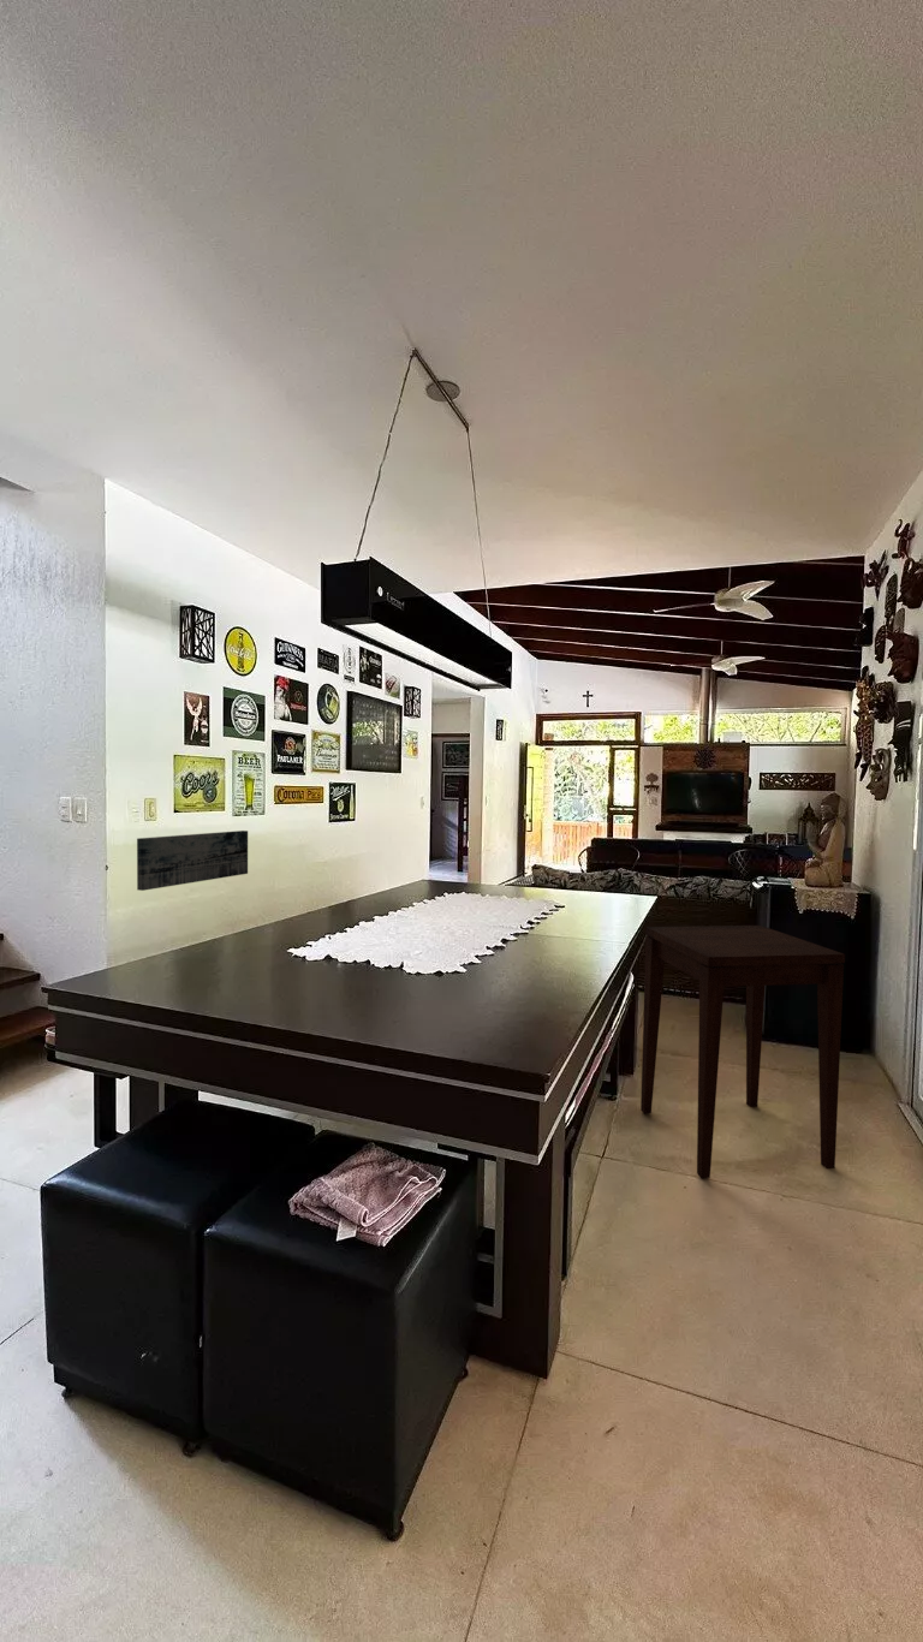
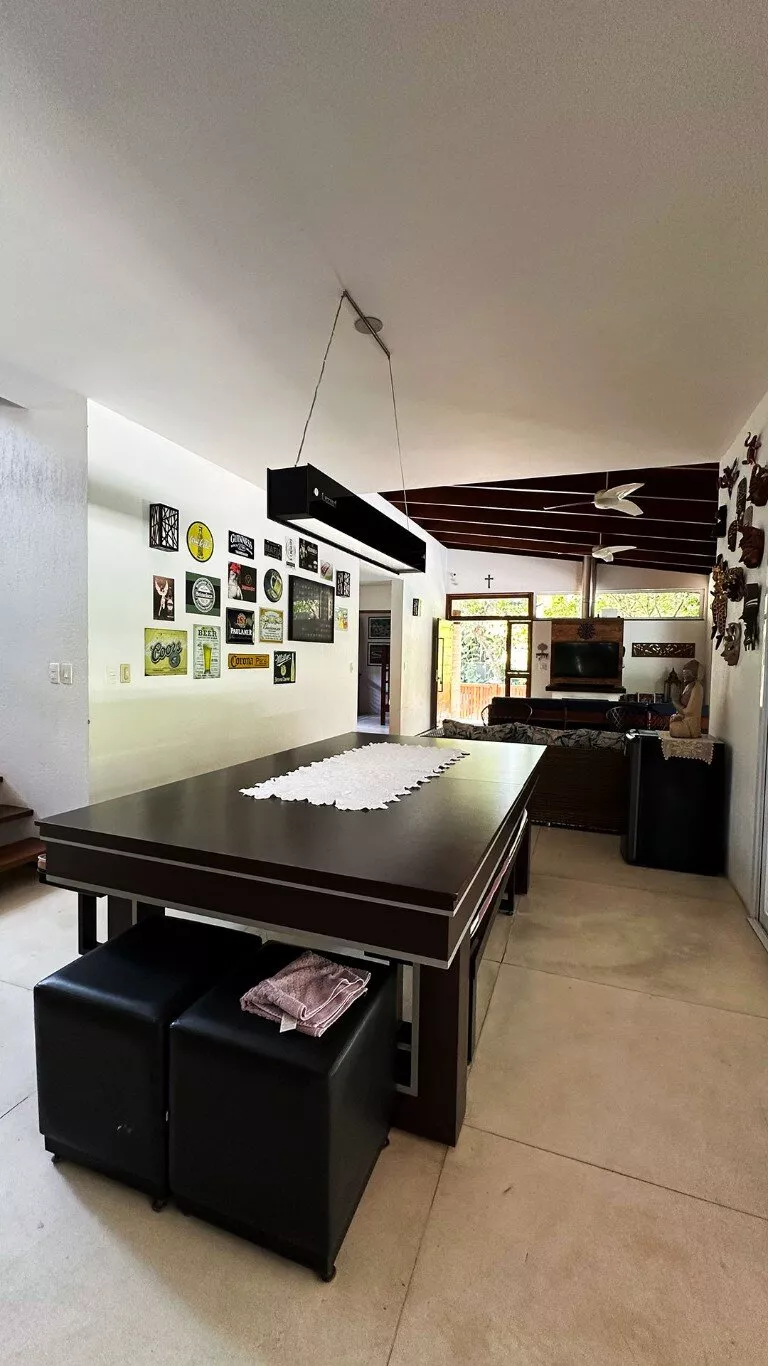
- wall art [136,829,249,892]
- side table [639,924,846,1179]
